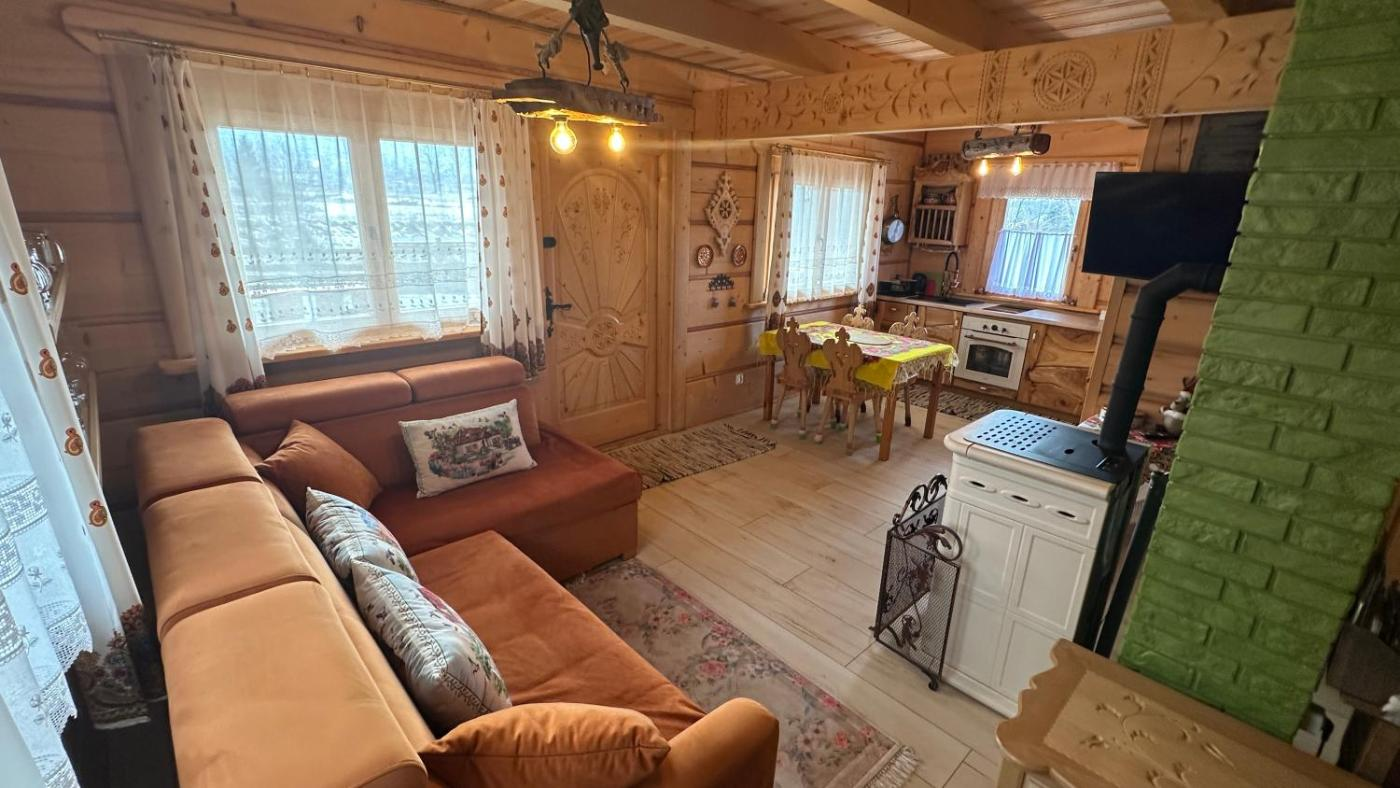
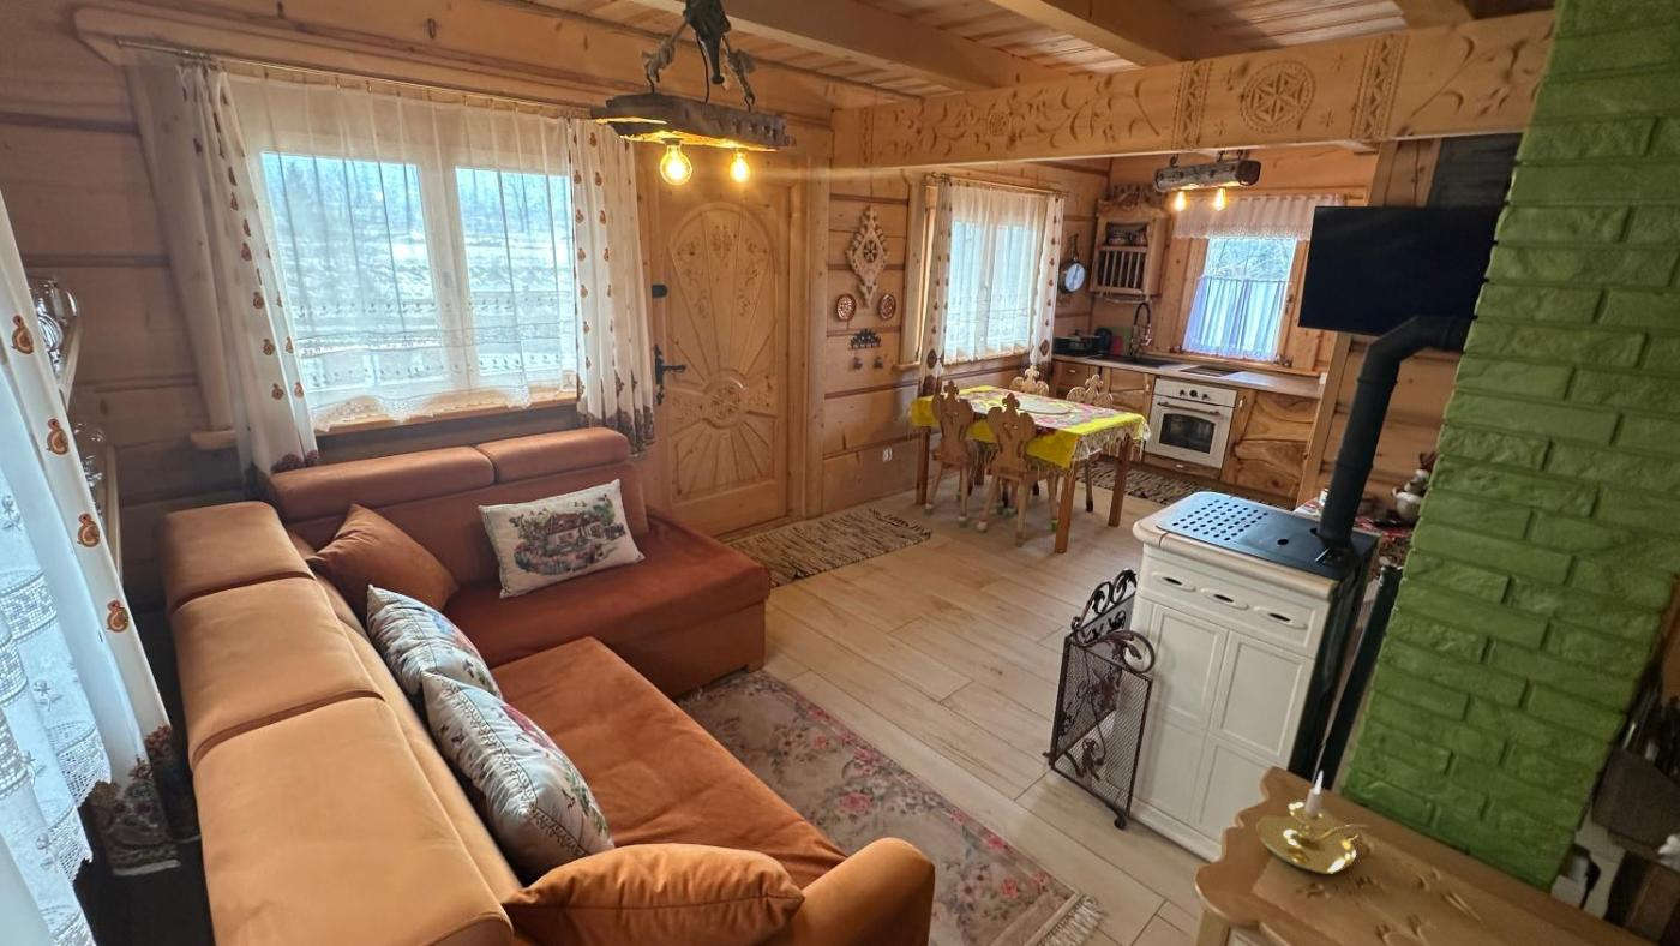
+ candle holder [1255,770,1370,875]
